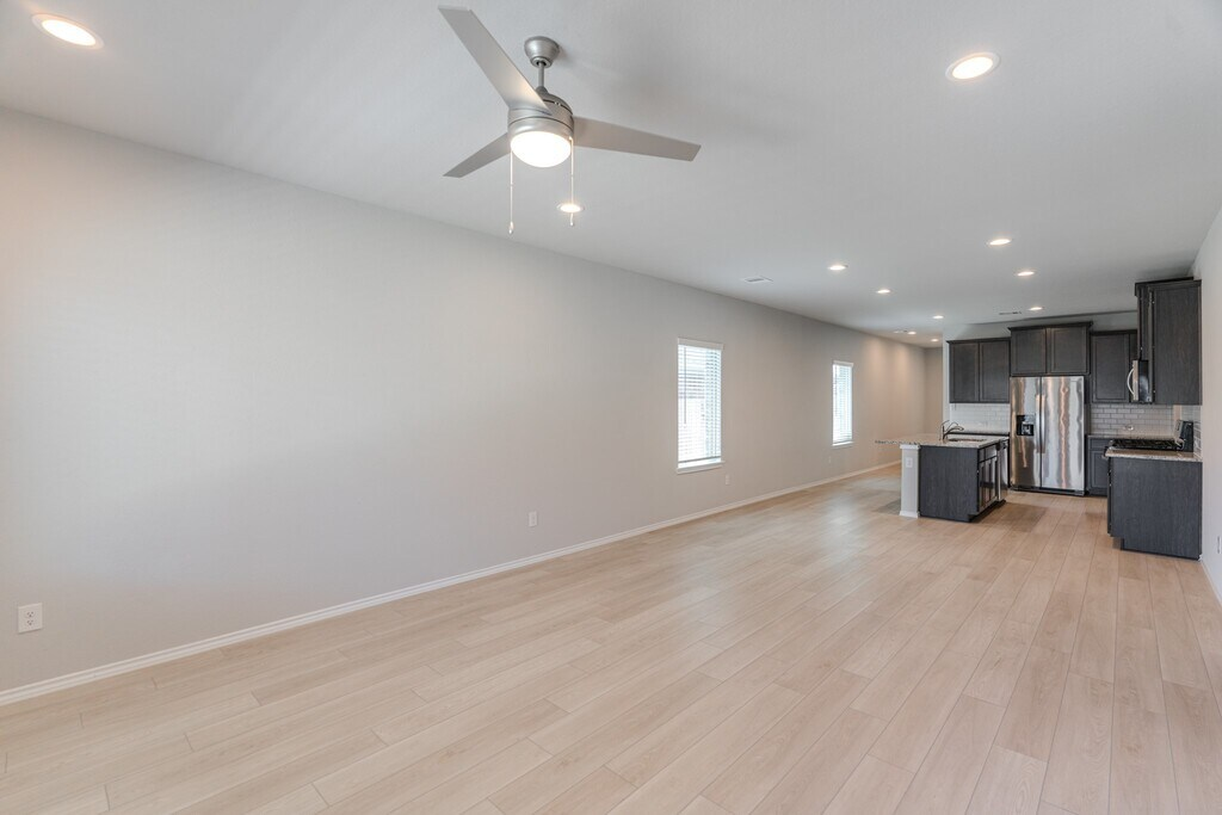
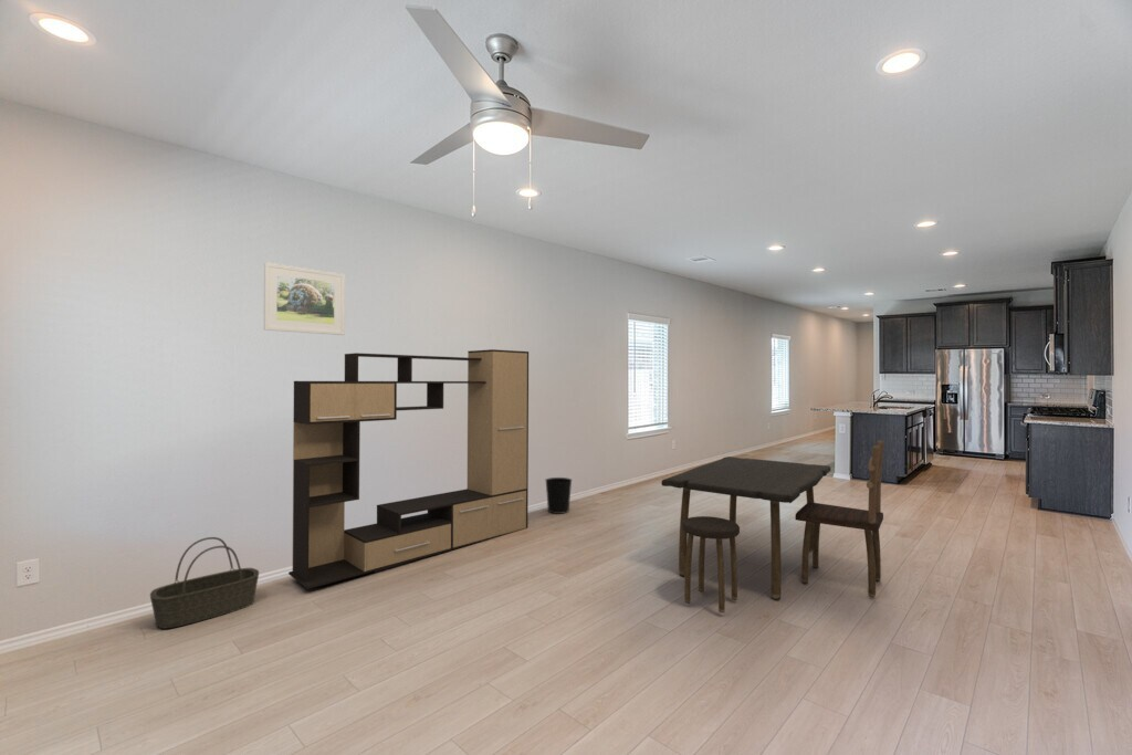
+ media console [287,348,530,590]
+ dining table [660,440,884,614]
+ basket [149,536,260,630]
+ wastebasket [544,476,573,515]
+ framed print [263,261,346,336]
